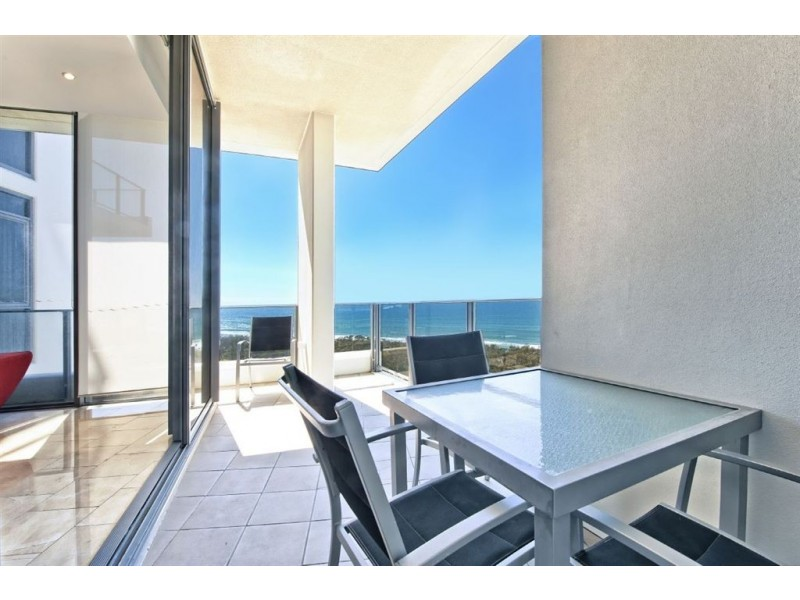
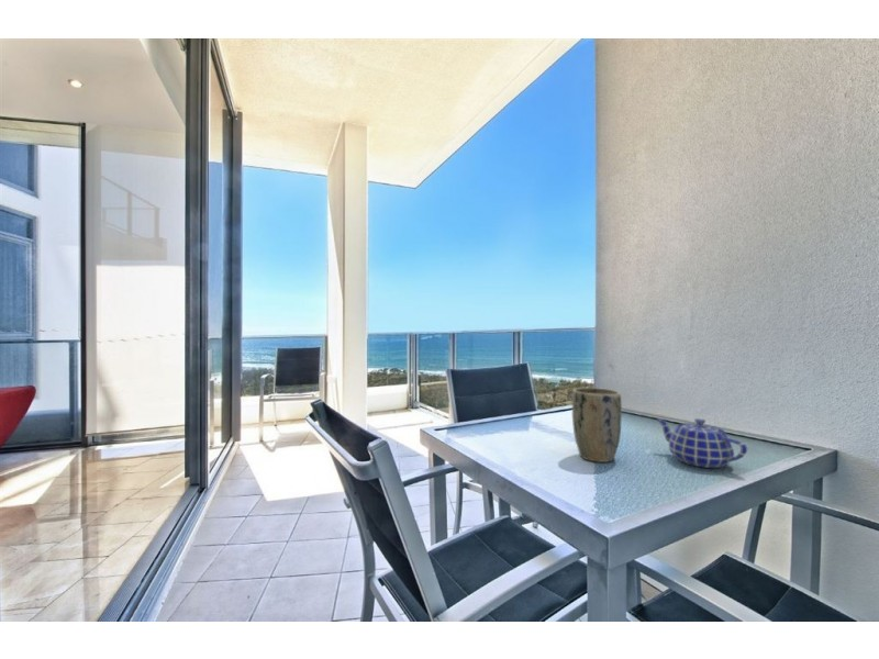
+ plant pot [571,387,623,463]
+ teapot [656,417,748,469]
